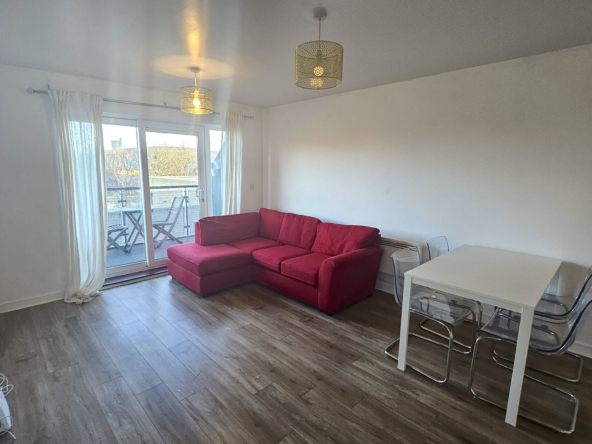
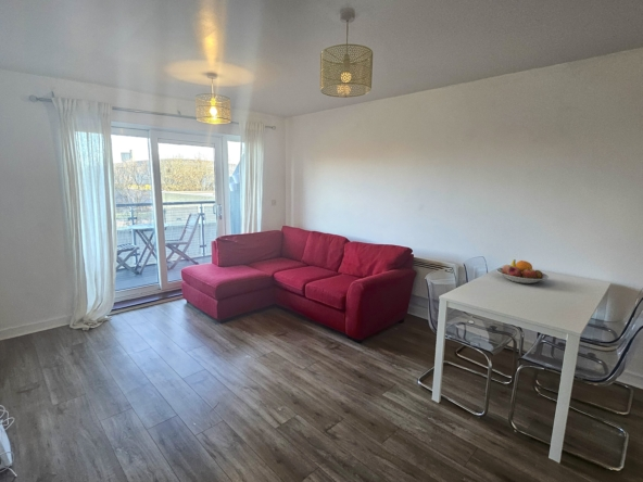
+ fruit bowl [495,258,550,284]
